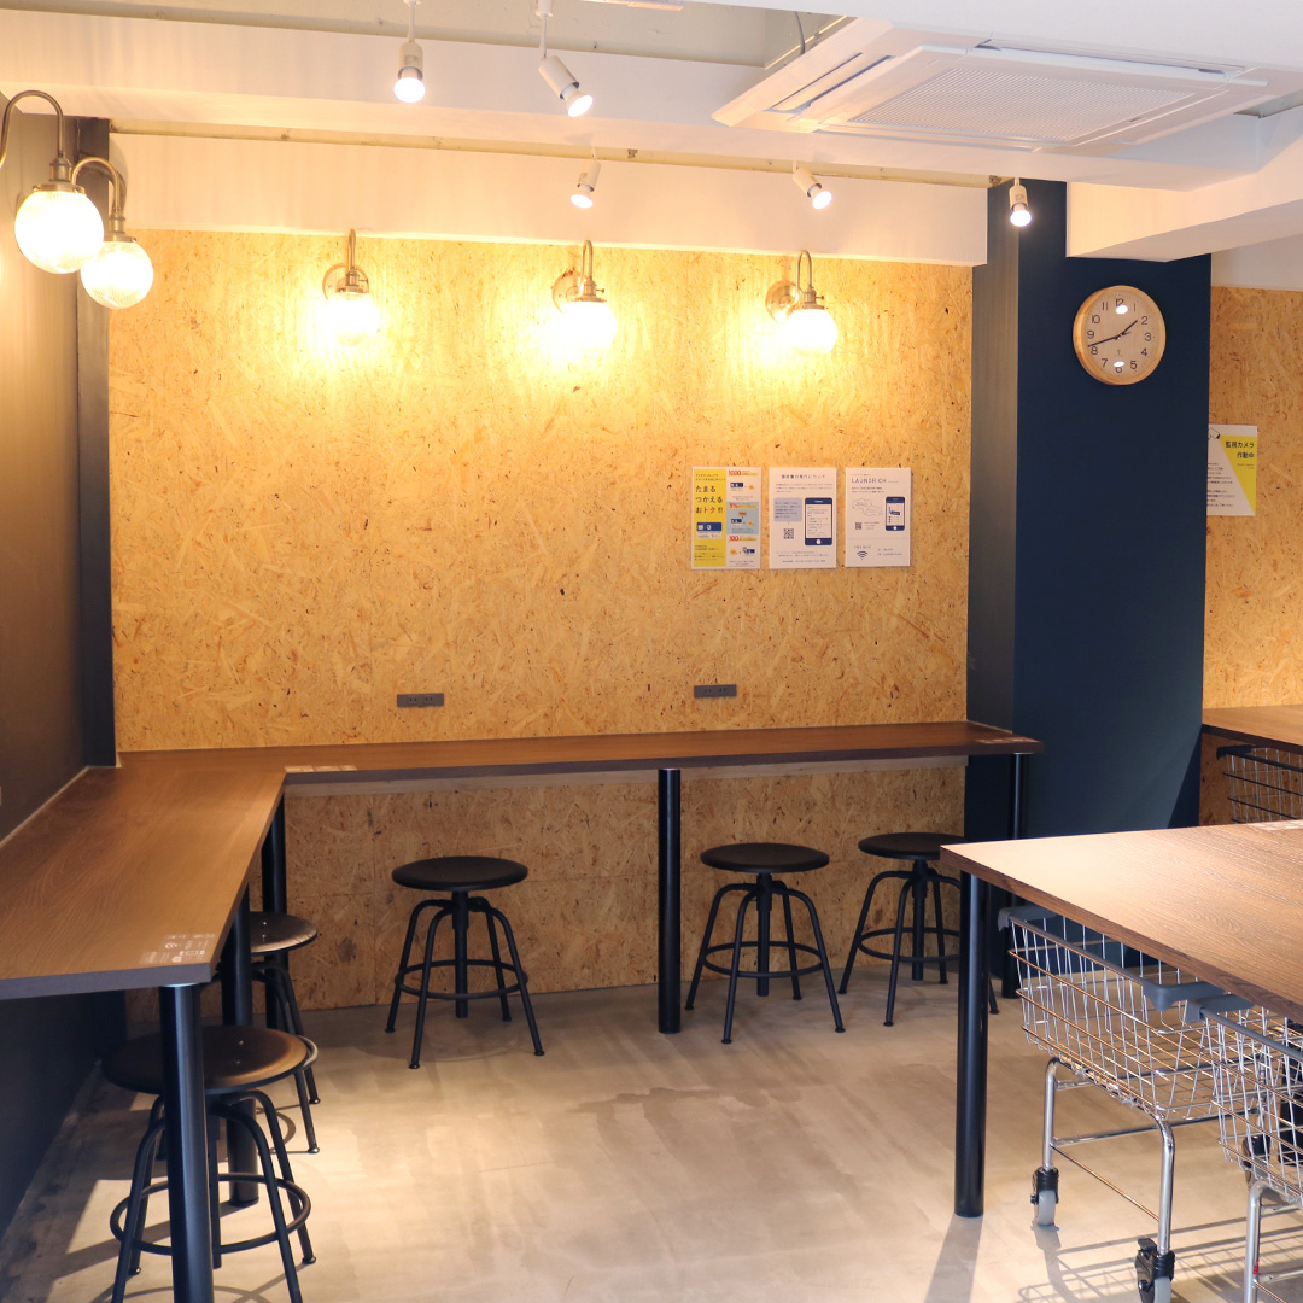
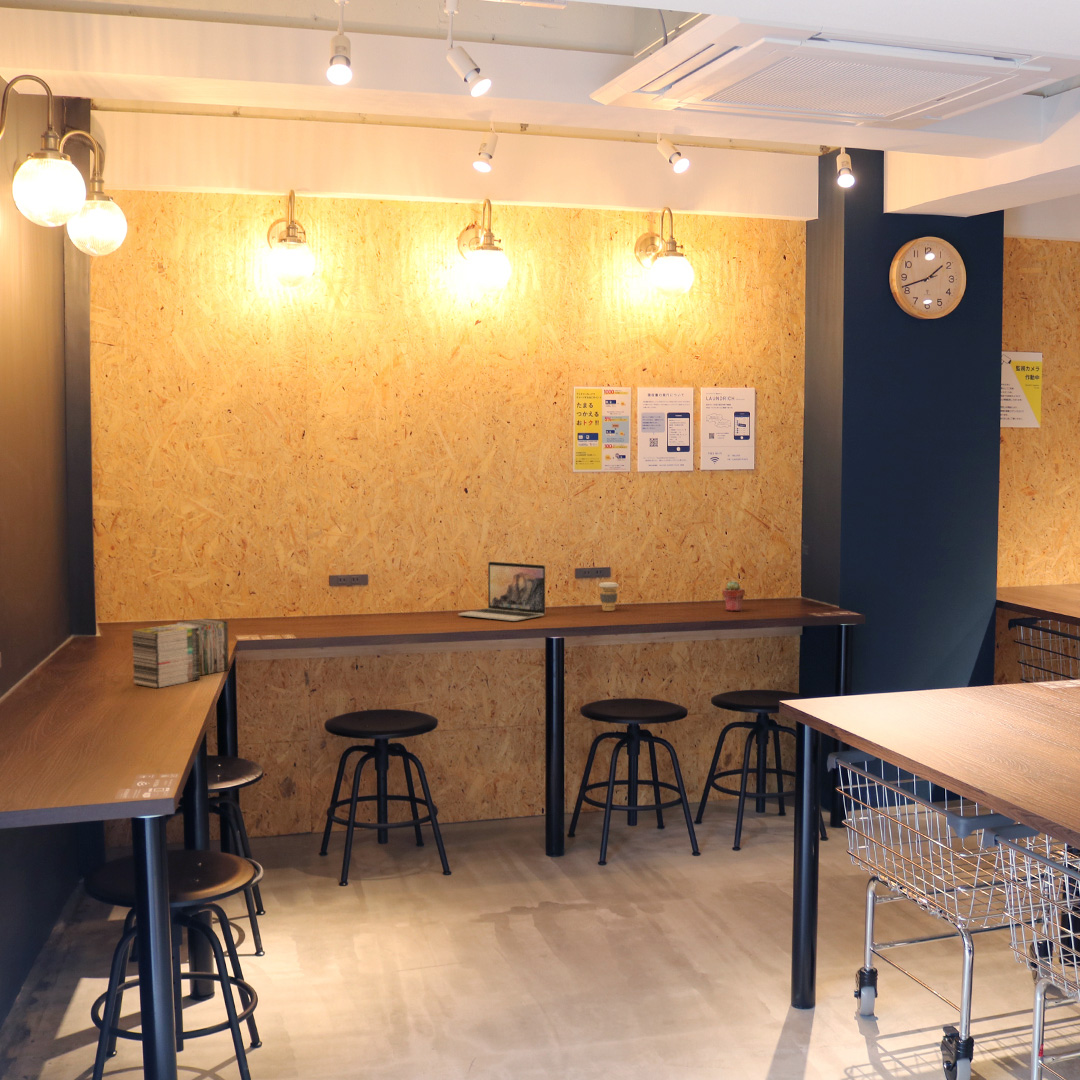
+ coffee cup [598,581,620,612]
+ potted succulent [721,580,746,612]
+ magazine [131,618,230,689]
+ laptop [457,561,546,622]
